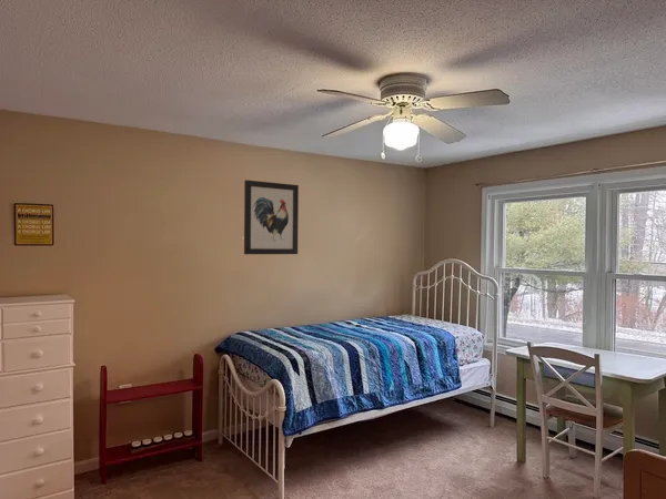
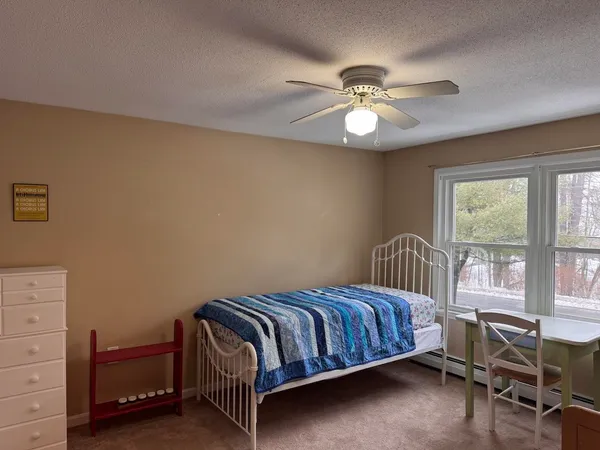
- wall art [243,179,300,255]
